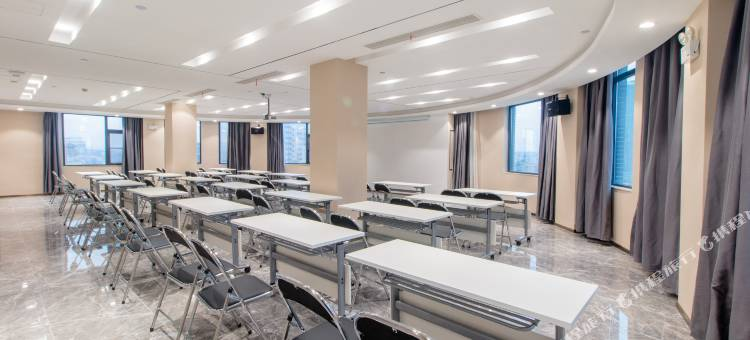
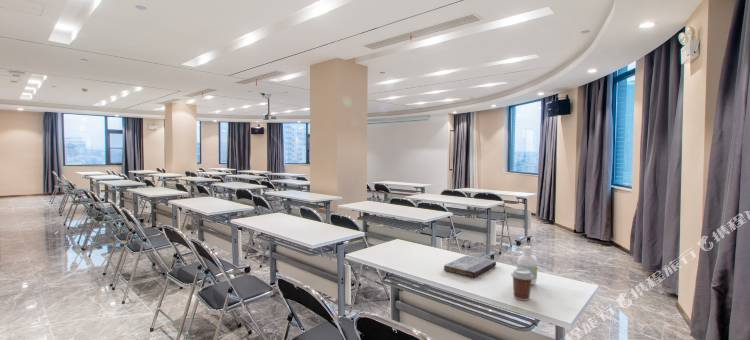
+ book [443,254,497,278]
+ coffee cup [510,268,533,302]
+ bottle [516,245,538,286]
